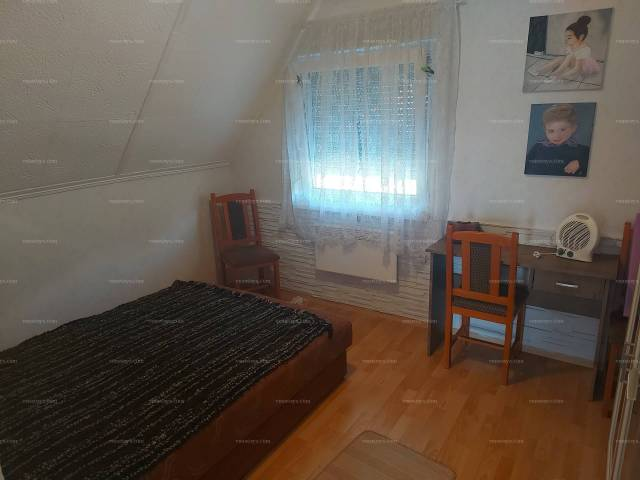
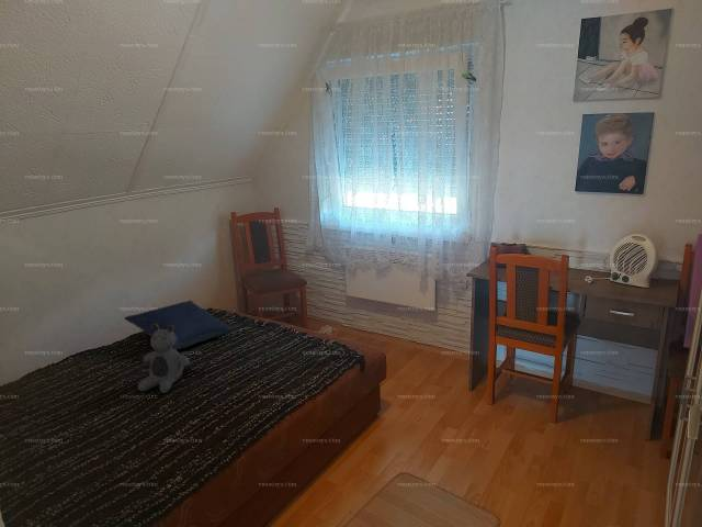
+ teddy bear [137,324,191,394]
+ pillow [123,300,234,350]
